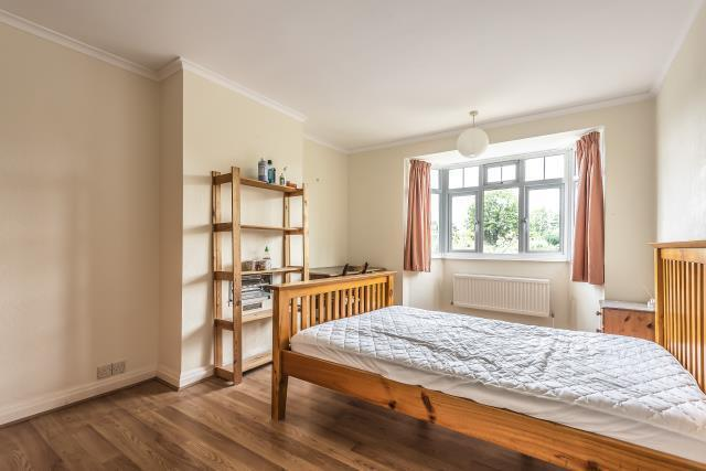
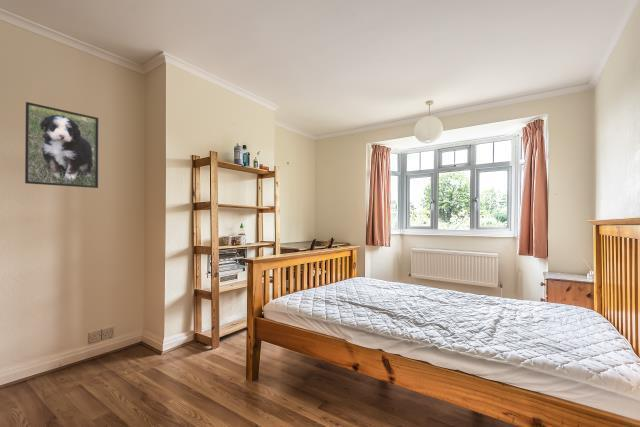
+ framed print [24,101,100,189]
